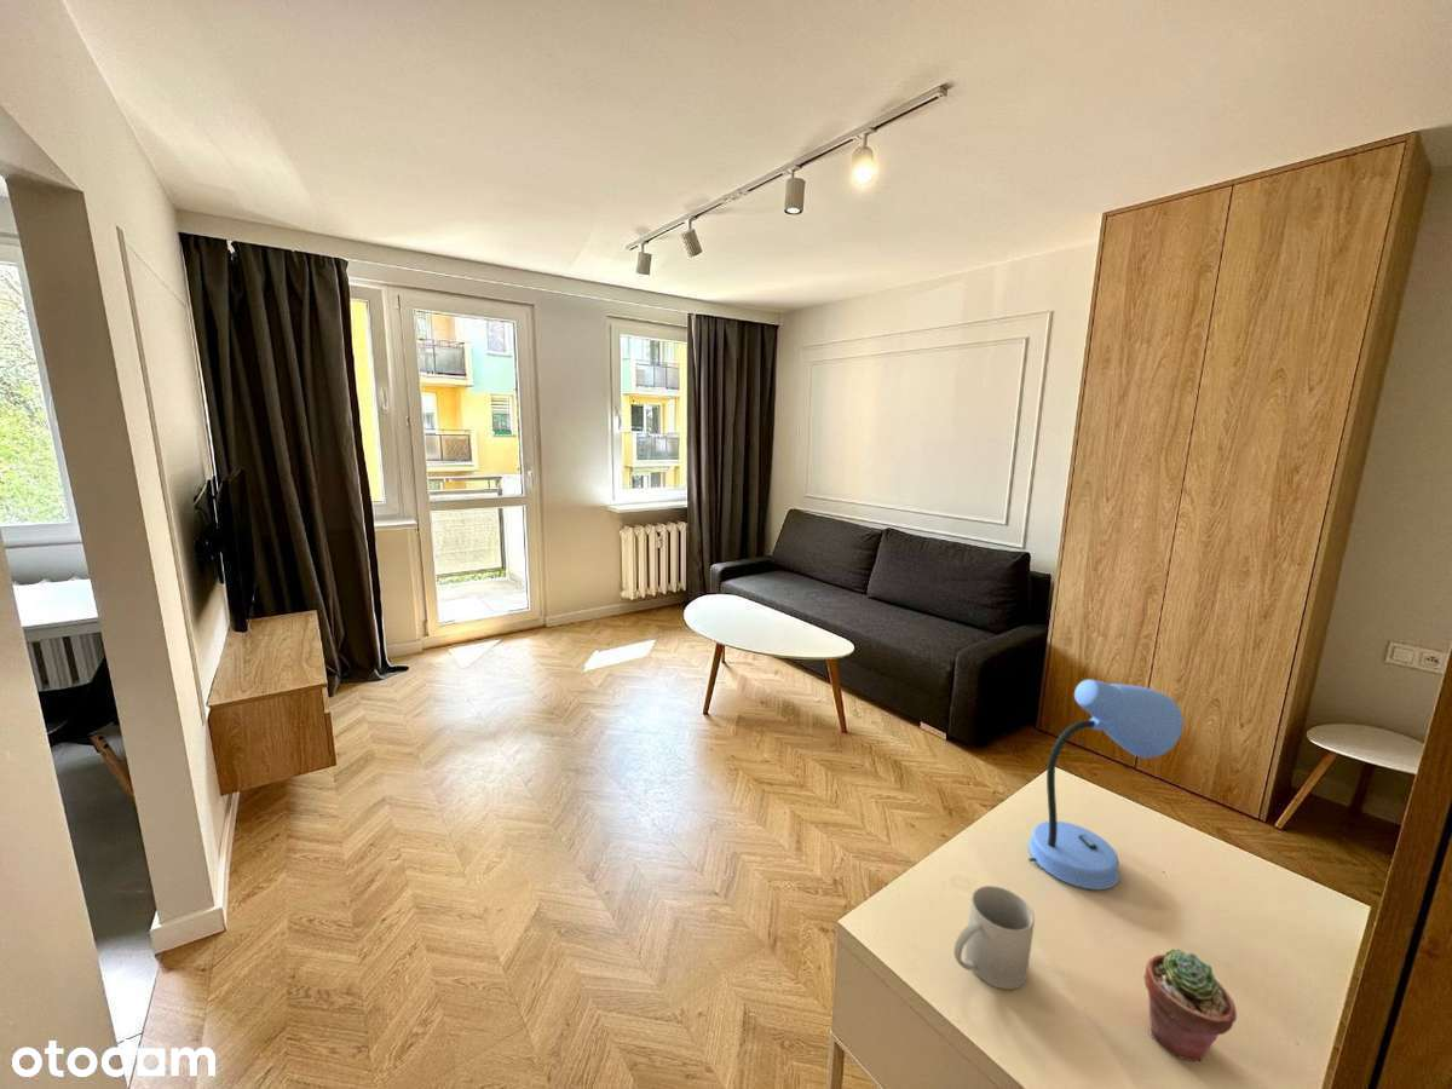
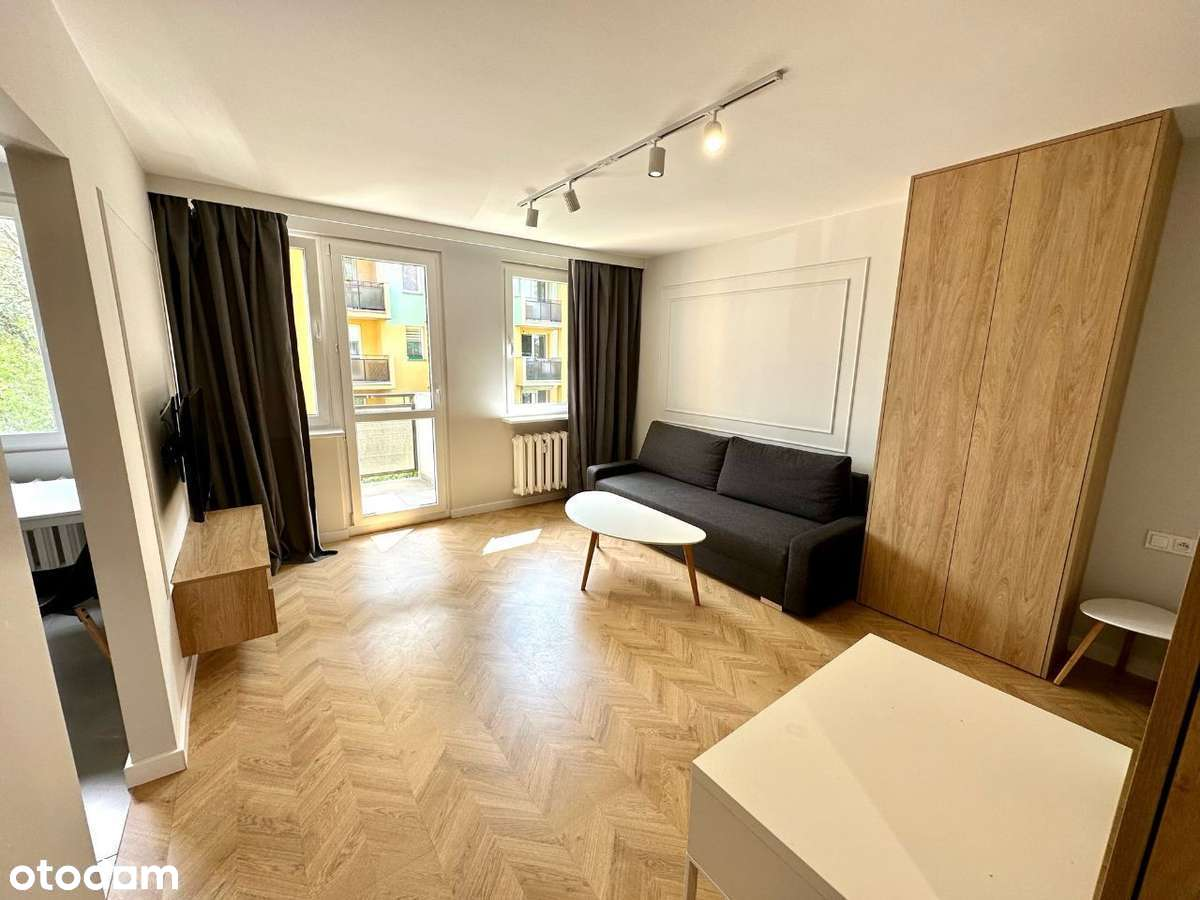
- desk lamp [1027,679,1185,891]
- mug [952,885,1036,991]
- potted succulent [1143,947,1238,1062]
